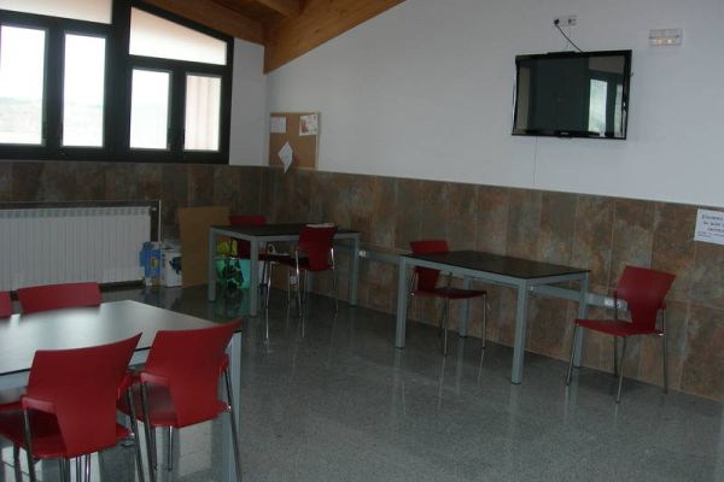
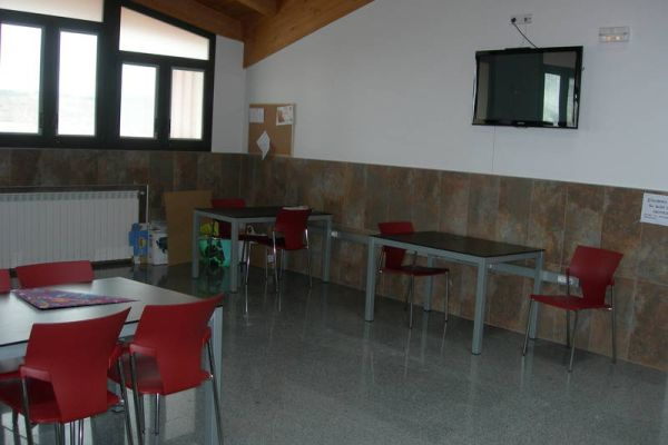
+ gameboard [8,287,140,309]
